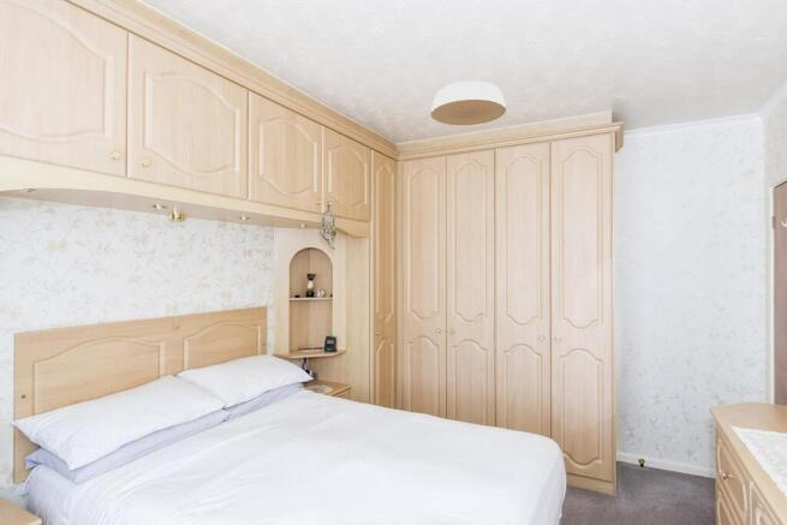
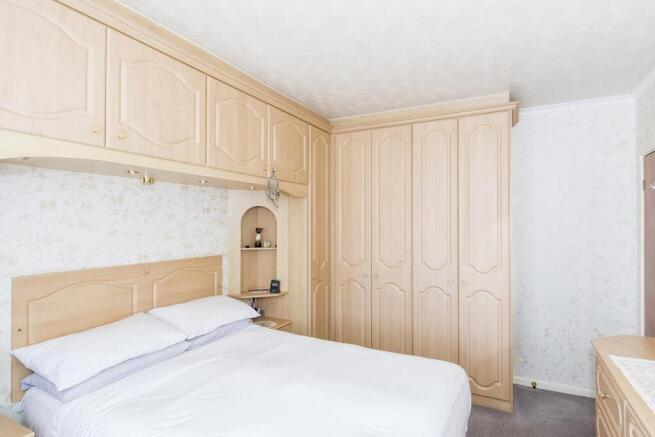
- ceiling light [430,80,507,127]
